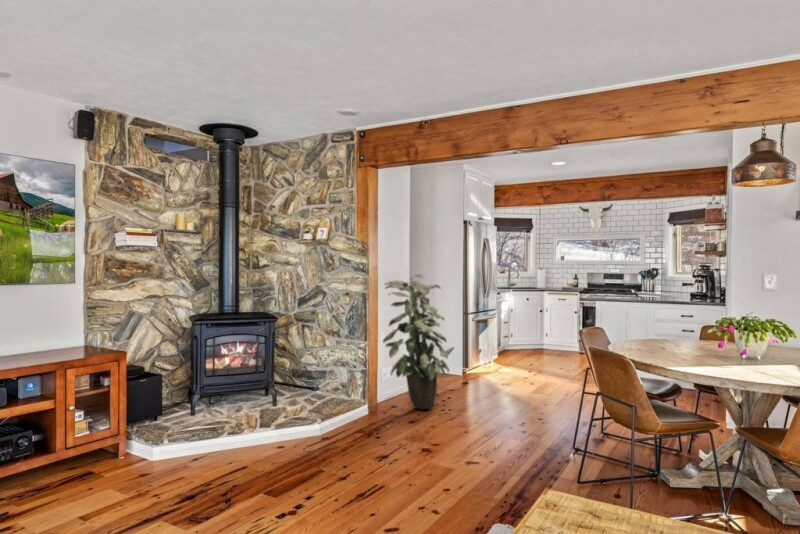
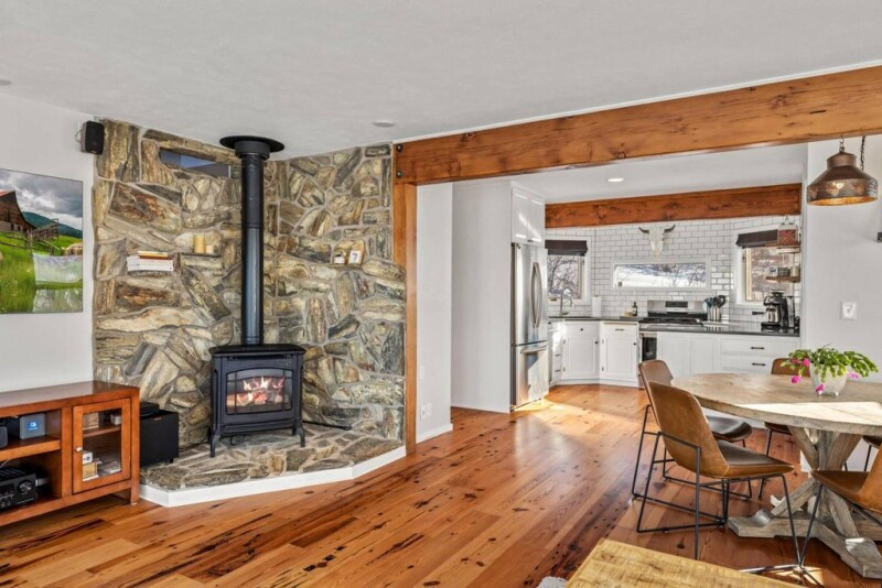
- indoor plant [382,273,456,410]
